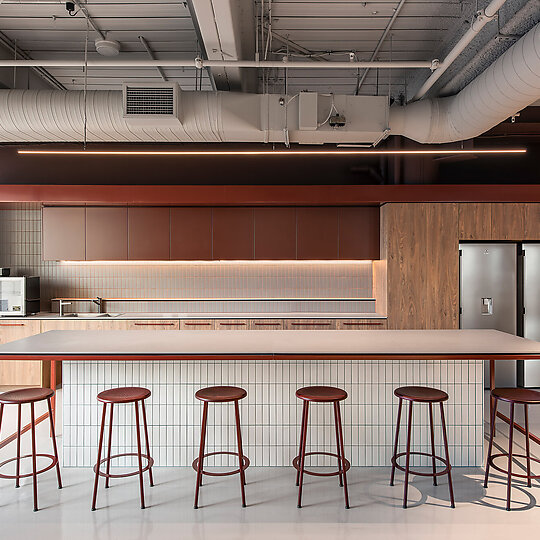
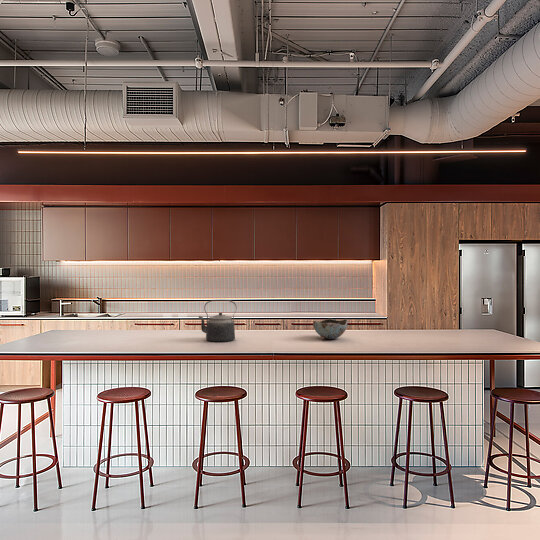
+ kettle [198,299,238,343]
+ bowl [312,318,348,340]
